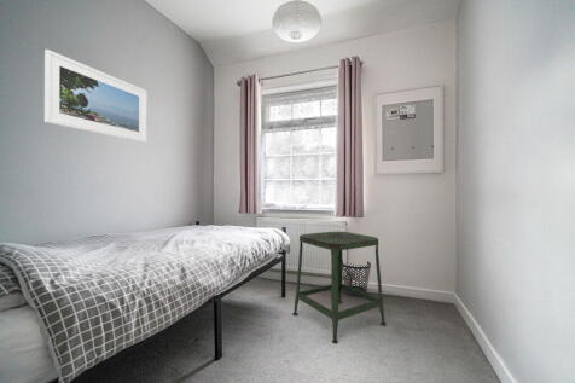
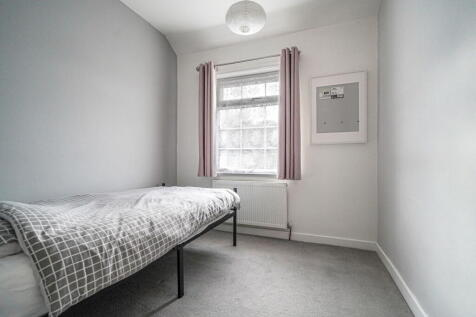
- wastebasket [342,261,372,297]
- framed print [43,48,147,144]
- stool [291,231,388,346]
